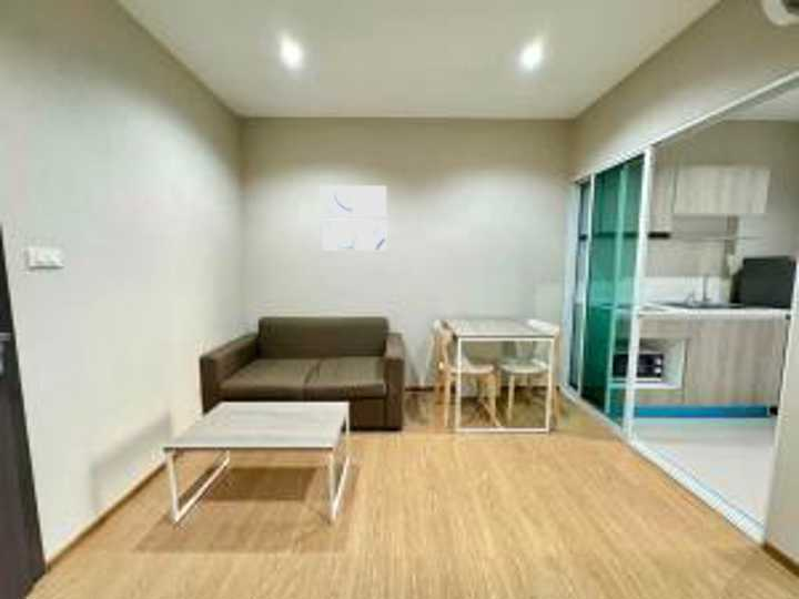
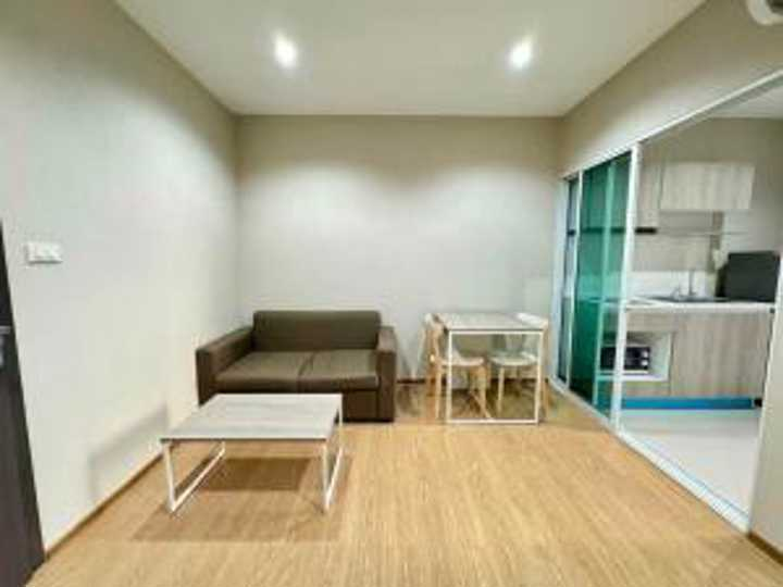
- wall art [321,184,387,252]
